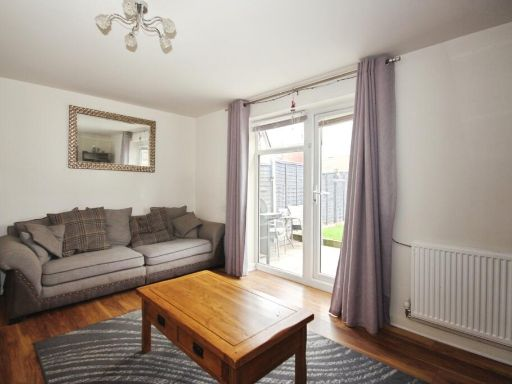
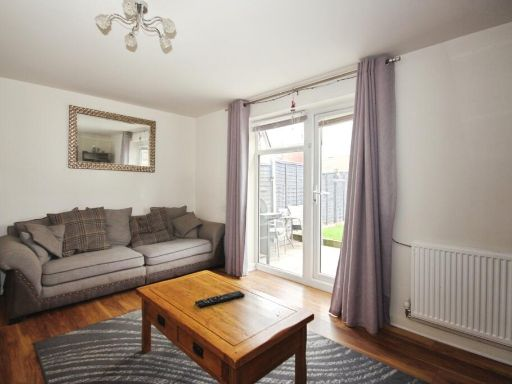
+ remote control [194,290,246,309]
